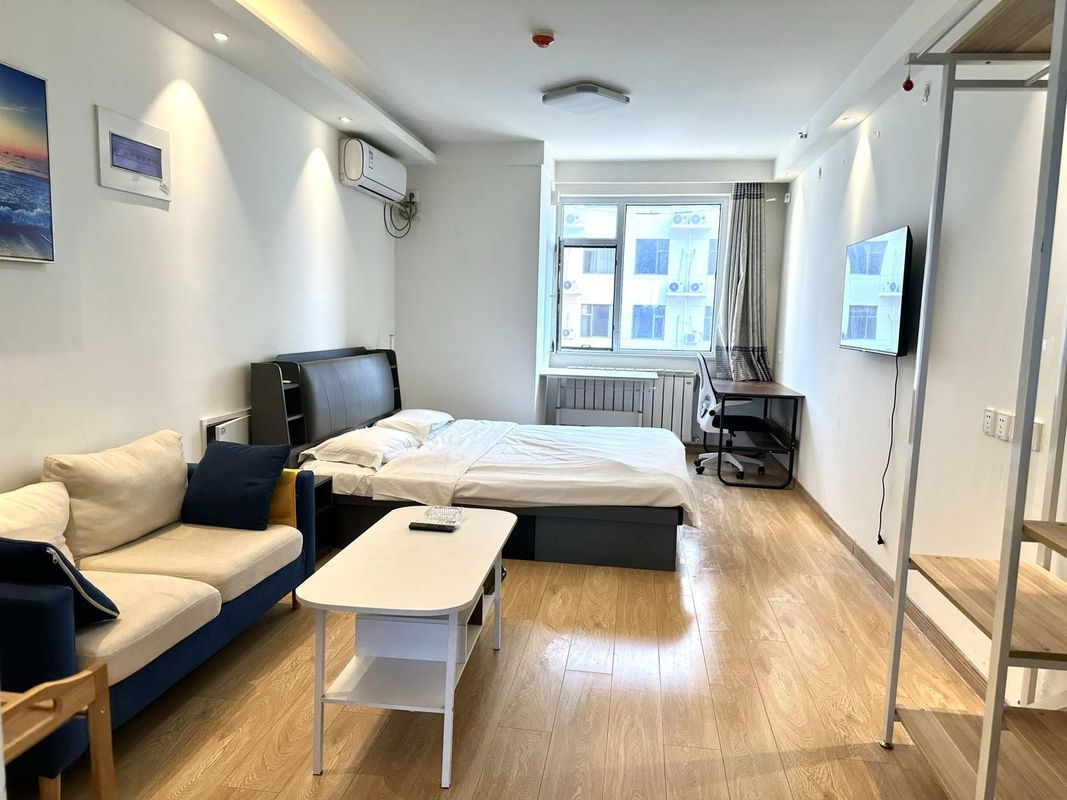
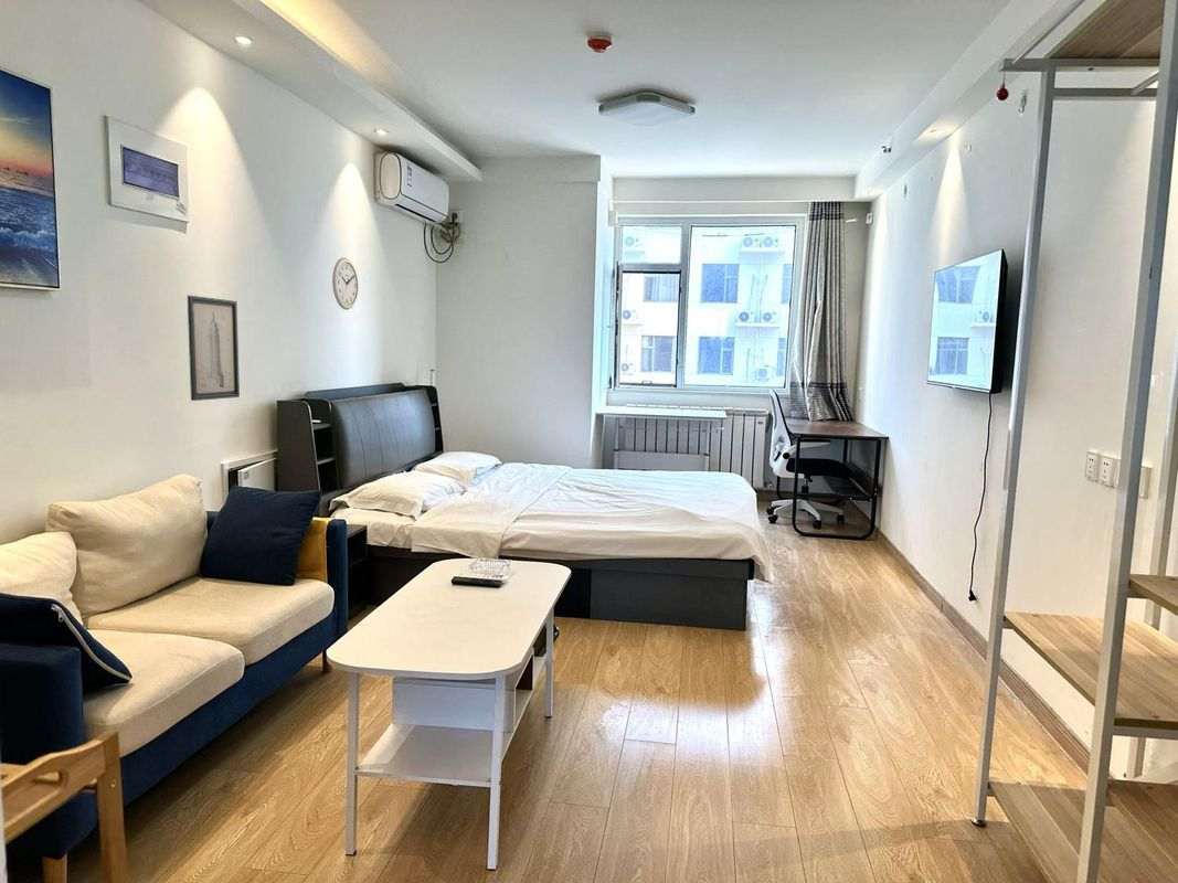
+ wall art [187,295,241,402]
+ wall clock [331,257,360,311]
